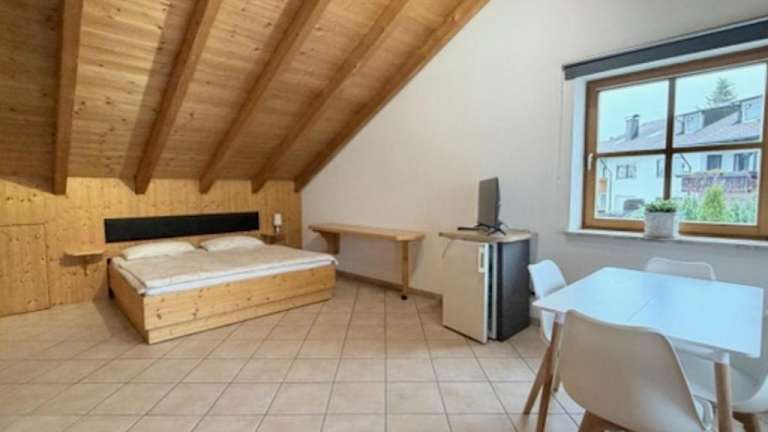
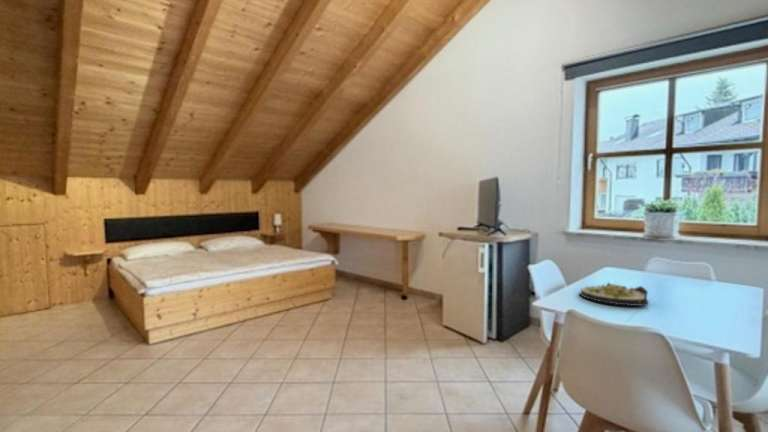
+ salad plate [578,281,650,307]
